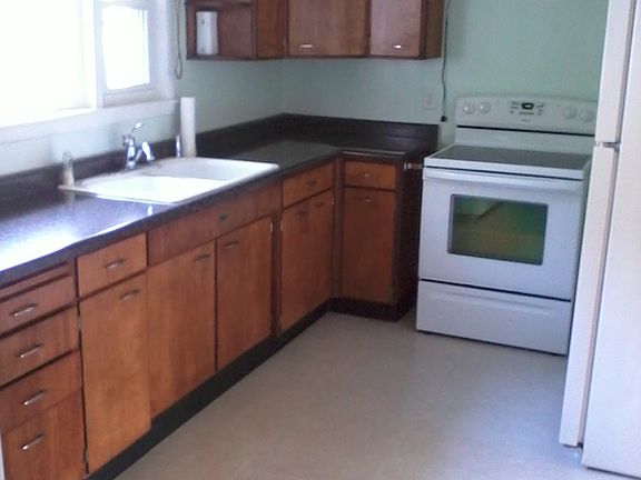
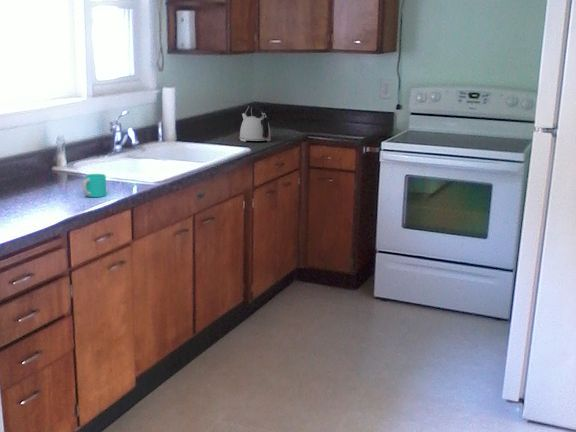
+ kettle [238,102,272,142]
+ cup [82,173,107,198]
